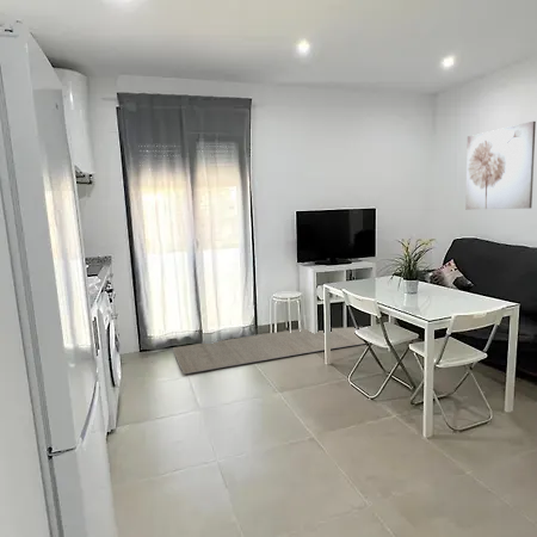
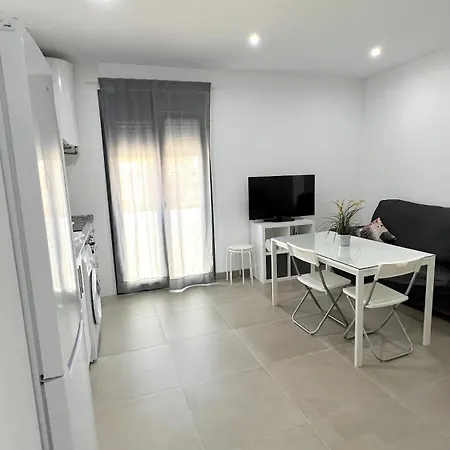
- rug [172,326,366,375]
- wall art [464,121,537,211]
